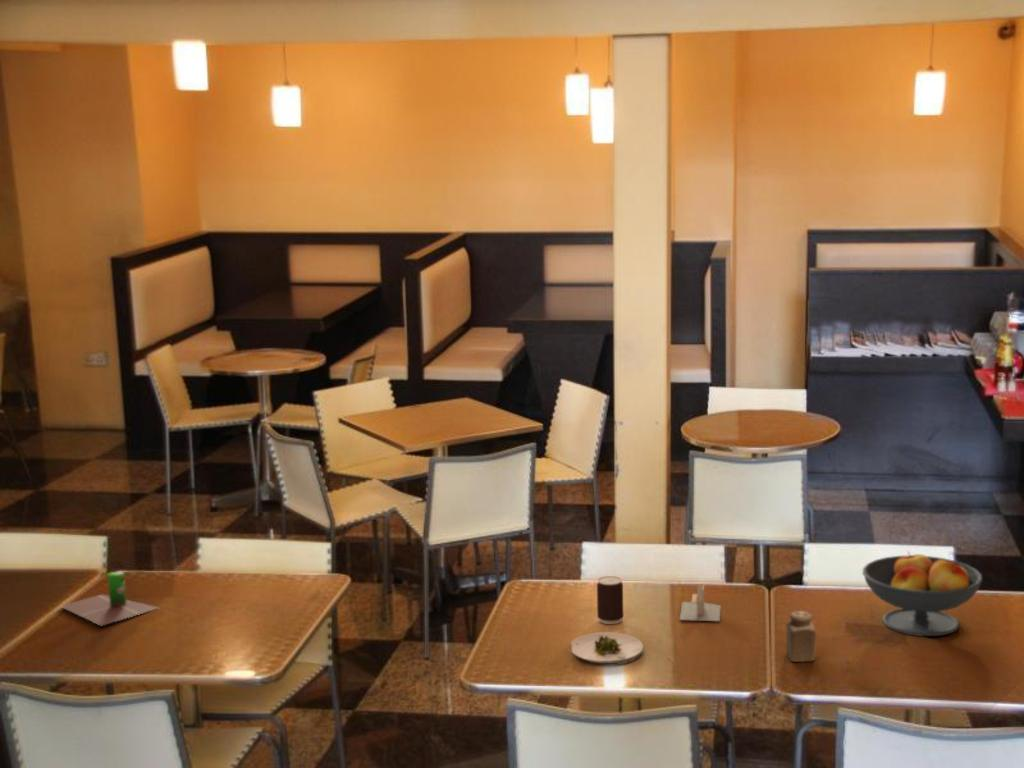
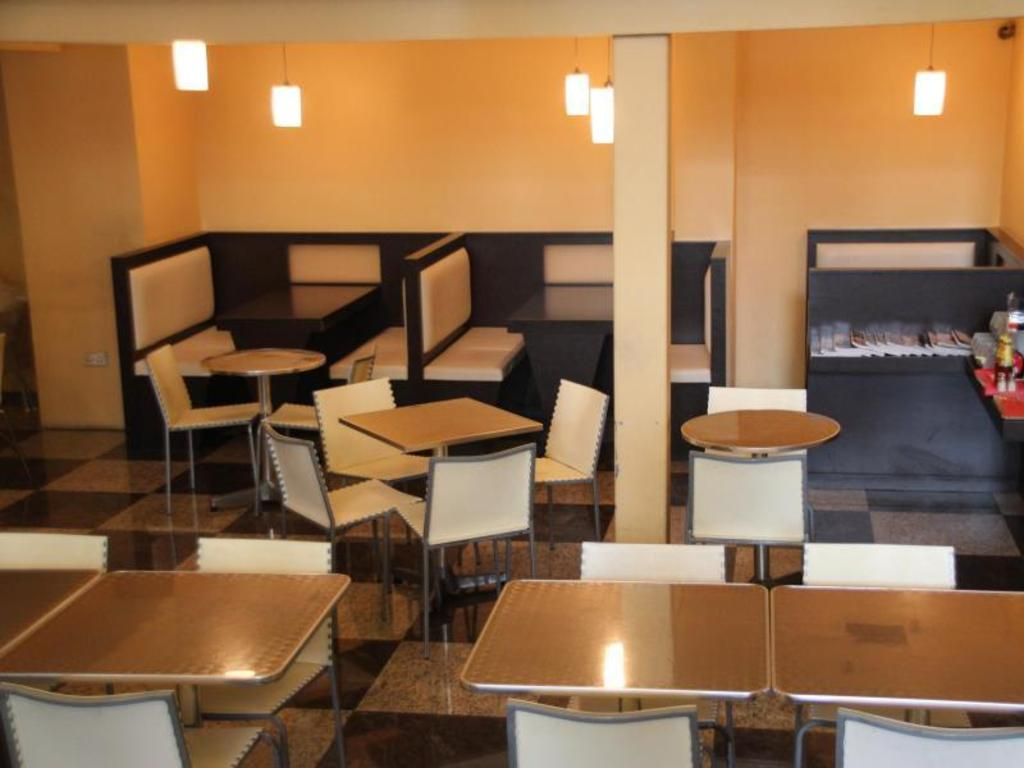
- beverage can [596,575,624,625]
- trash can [60,570,161,626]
- fruit bowl [862,550,984,637]
- salt shaker [785,610,817,663]
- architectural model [679,583,722,622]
- salad plate [570,631,644,665]
